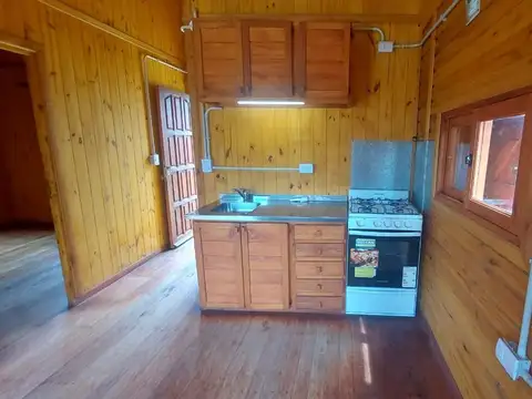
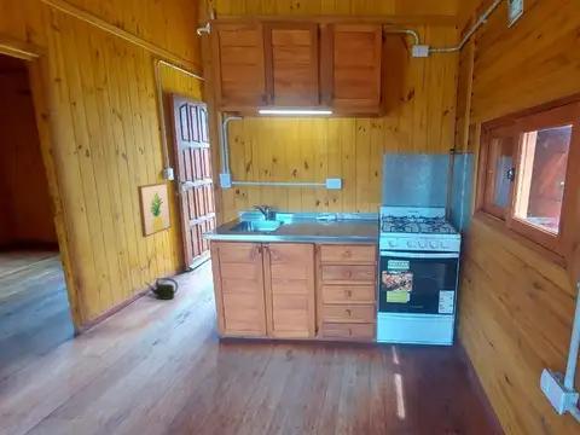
+ watering can [144,277,179,301]
+ wall art [137,181,173,238]
